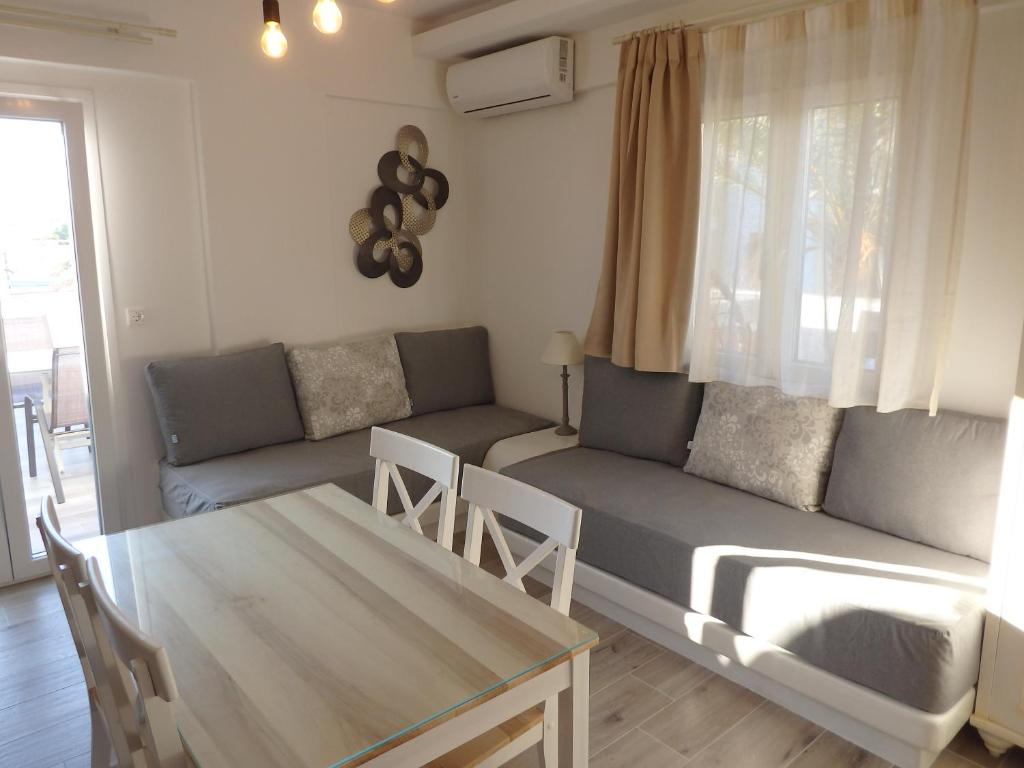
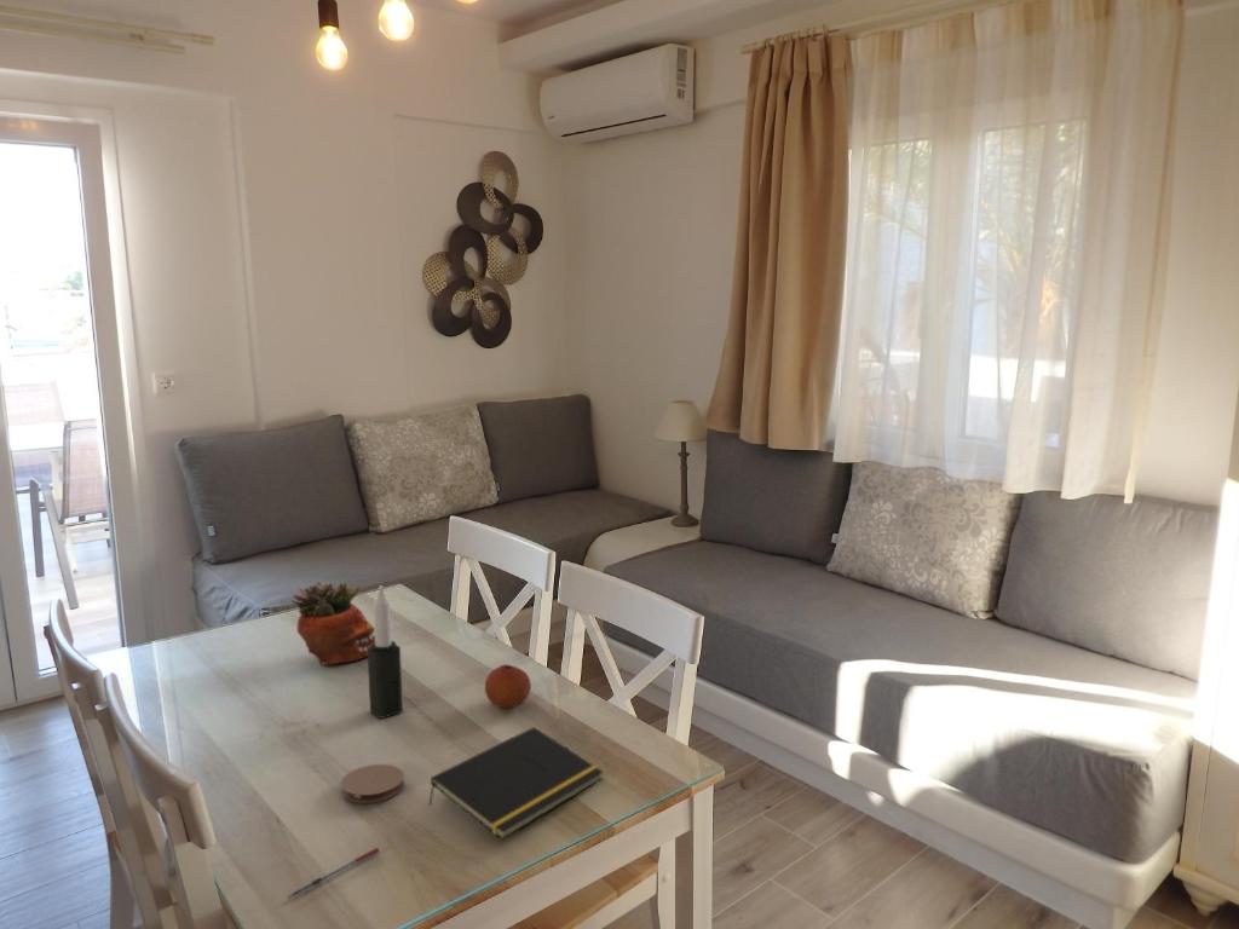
+ candle [367,584,404,720]
+ fruit [484,663,532,709]
+ notepad [427,726,605,841]
+ succulent planter [290,578,375,665]
+ coaster [340,763,405,804]
+ pen [286,846,381,900]
